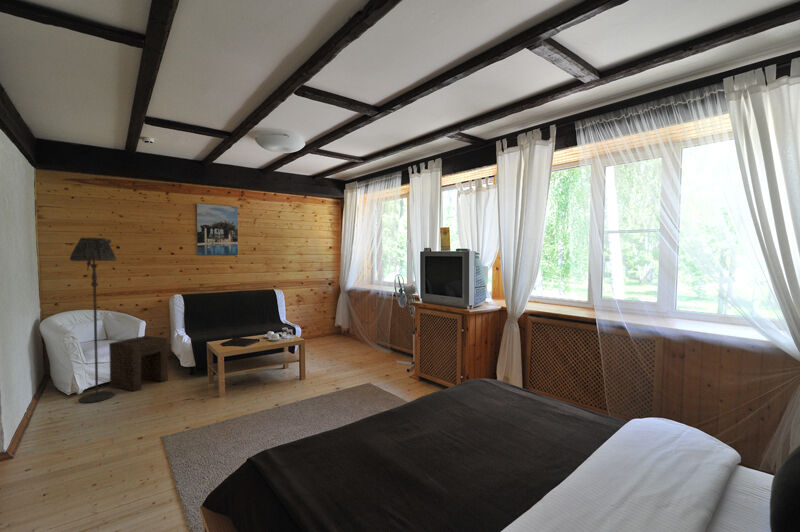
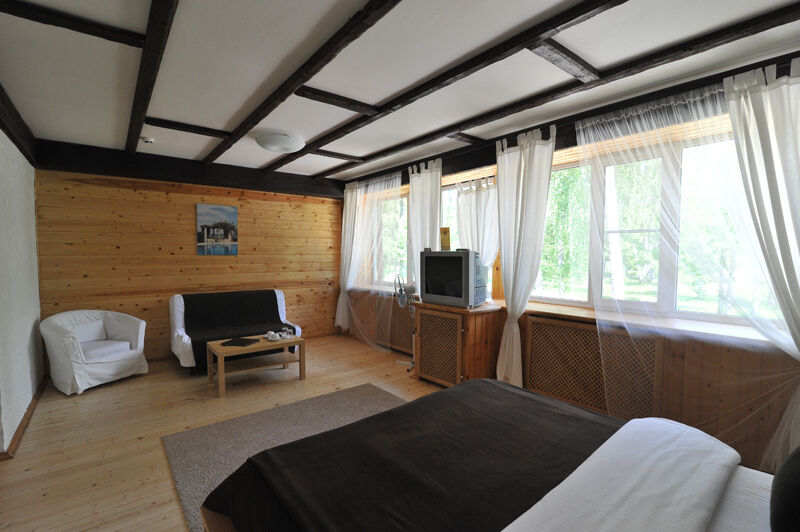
- stool [108,335,169,392]
- floor lamp [69,237,118,404]
